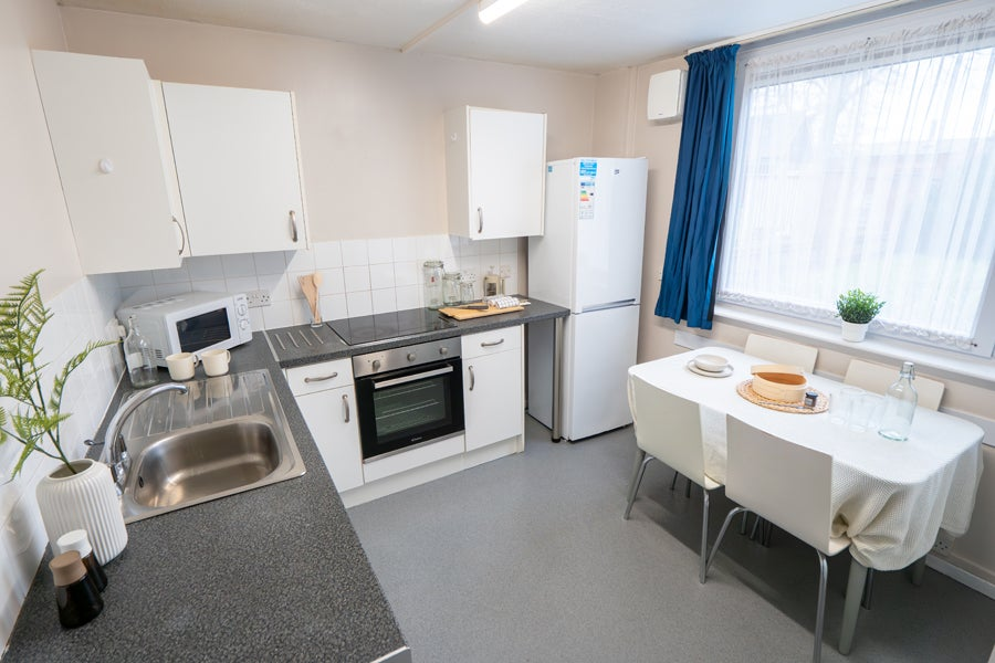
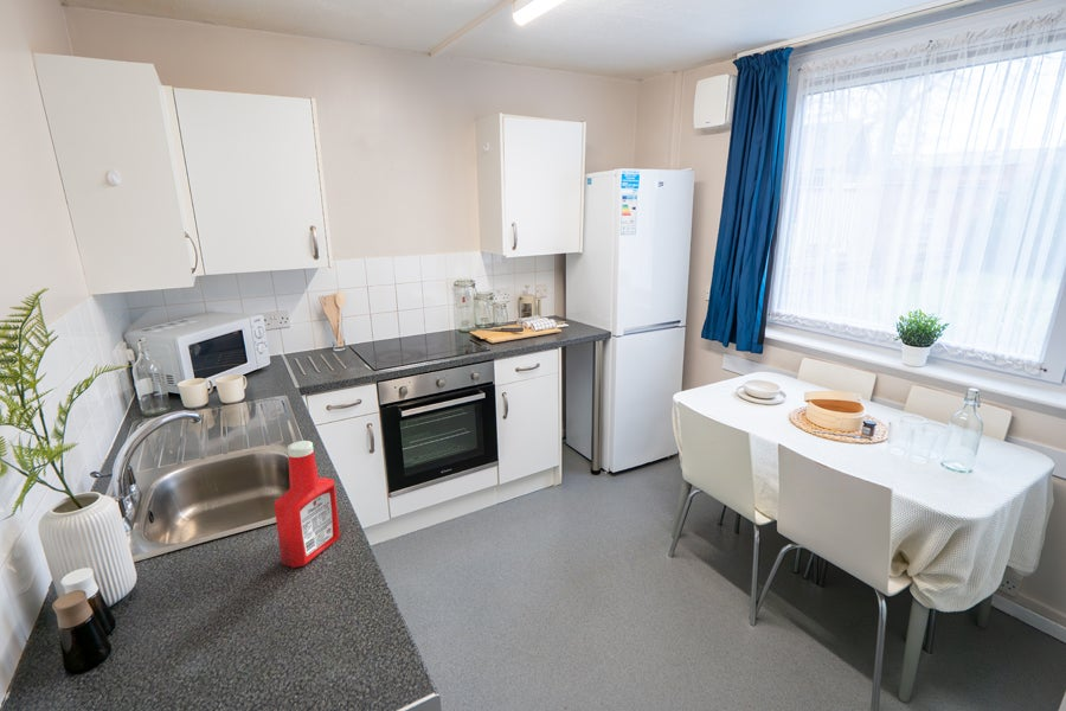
+ soap bottle [274,440,341,569]
